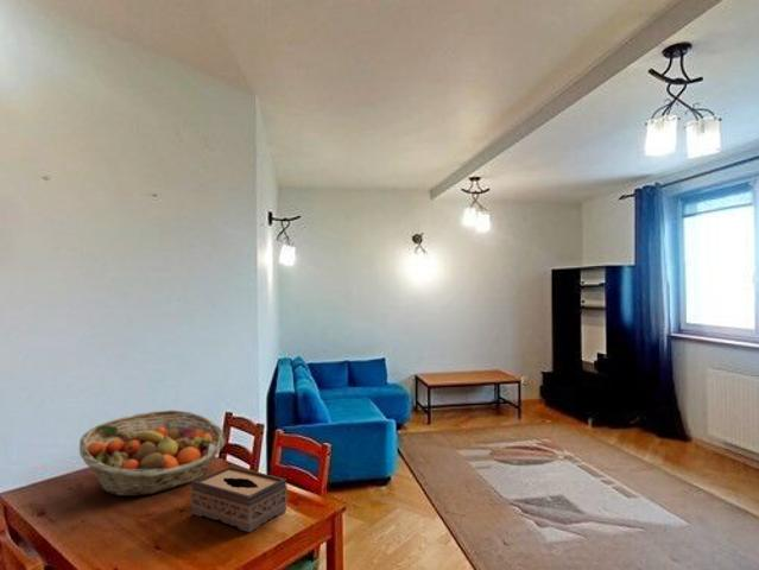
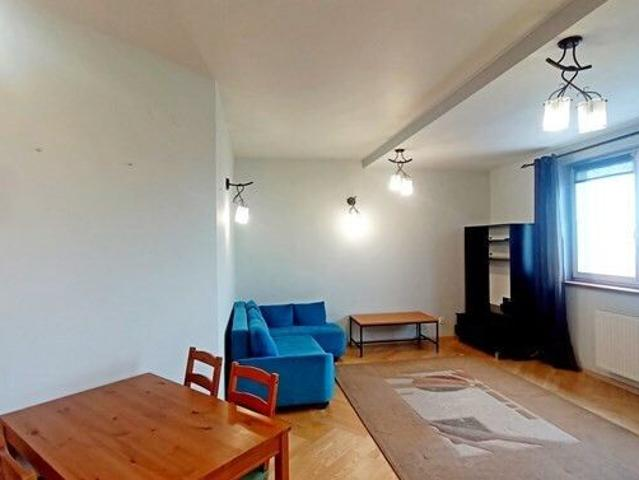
- fruit basket [78,408,226,498]
- tissue box [190,464,289,533]
